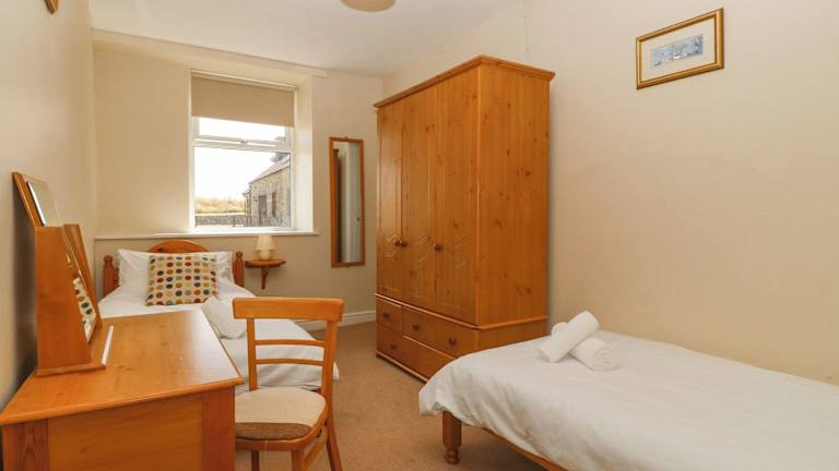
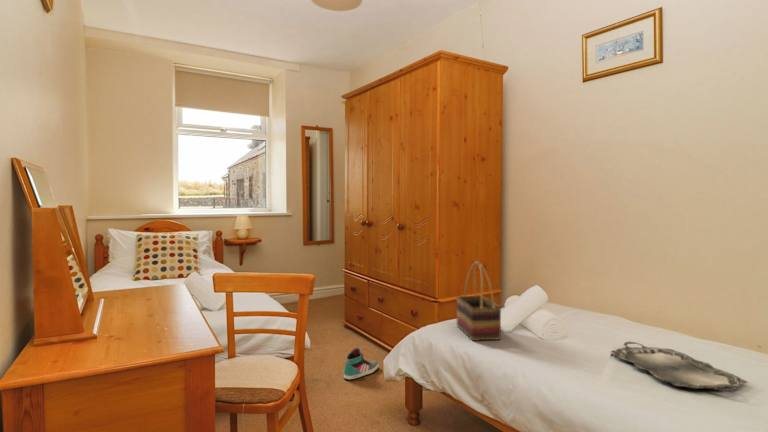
+ serving tray [610,341,749,392]
+ sneaker [343,347,380,381]
+ woven basket [455,260,503,342]
